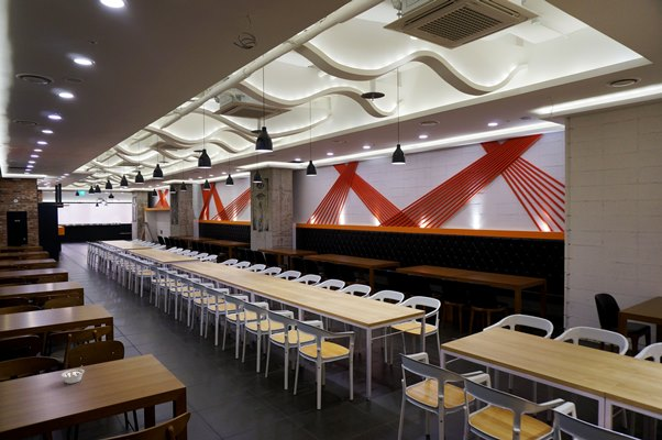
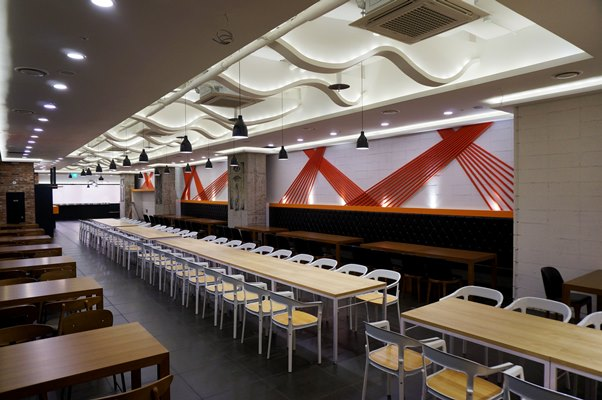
- legume [60,365,86,385]
